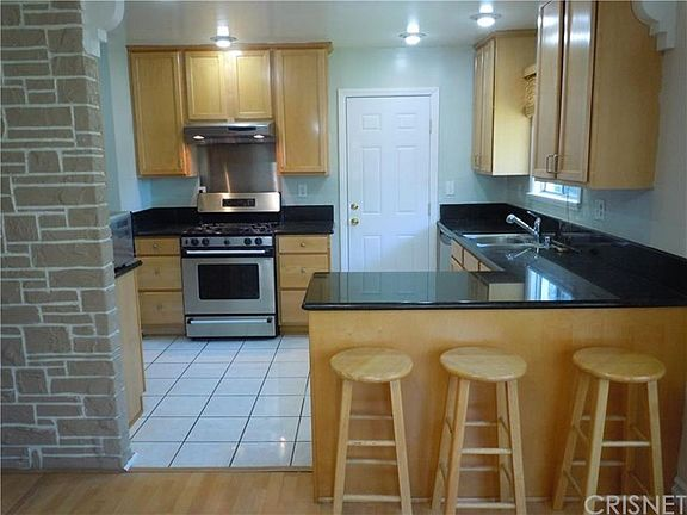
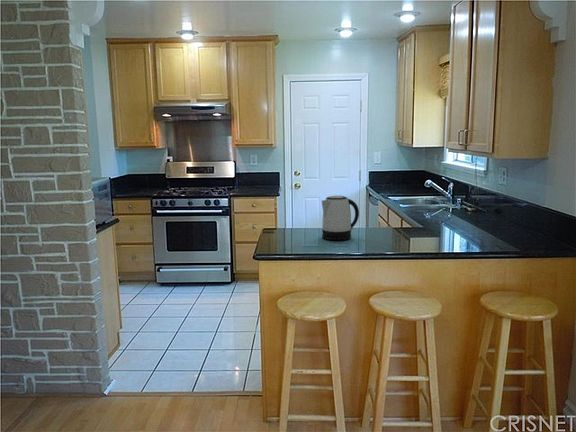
+ kettle [321,194,360,241]
